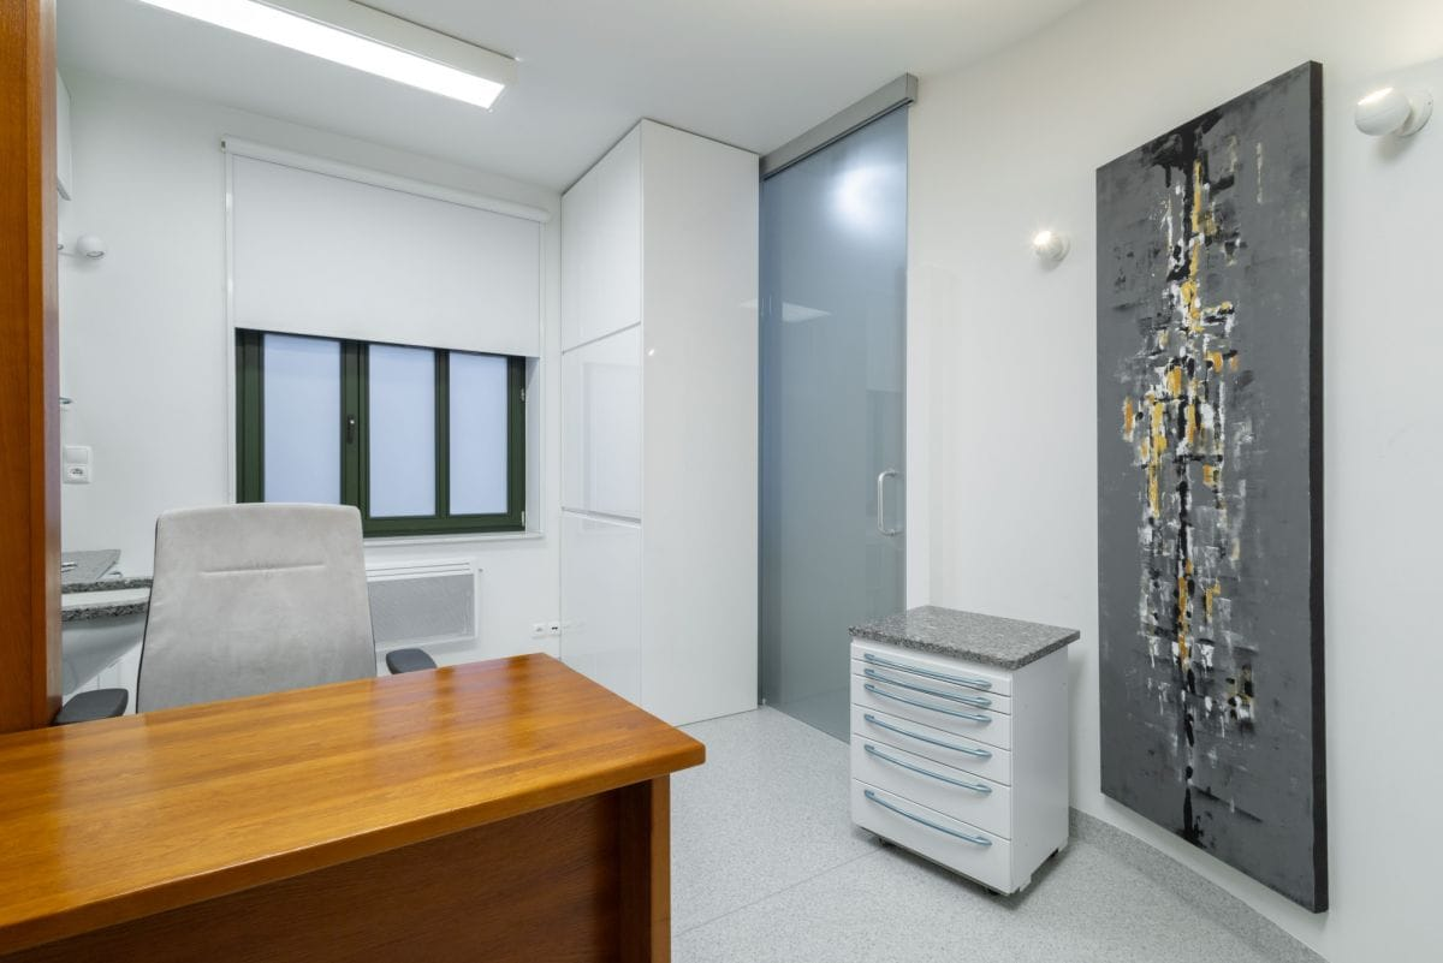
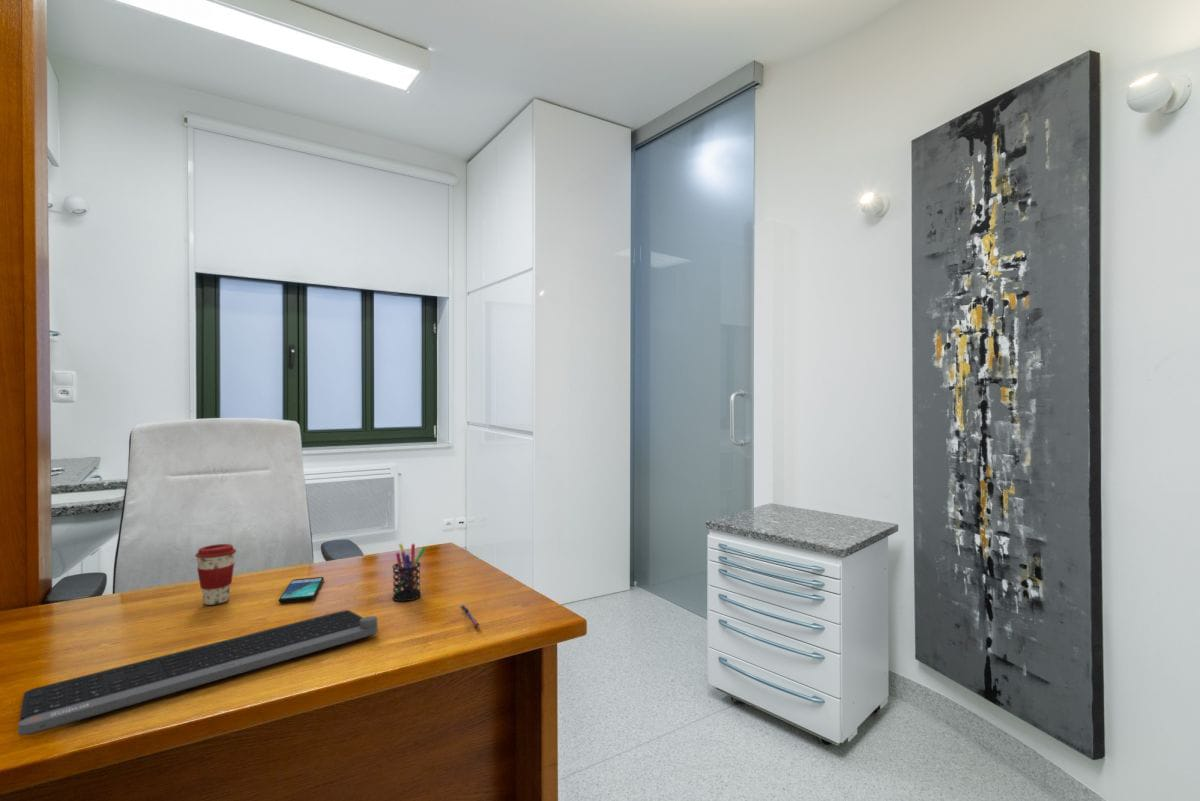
+ smartphone [278,576,325,604]
+ coffee cup [194,543,237,606]
+ pen holder [391,543,427,602]
+ computer keyboard [17,609,379,736]
+ pen [460,604,480,628]
